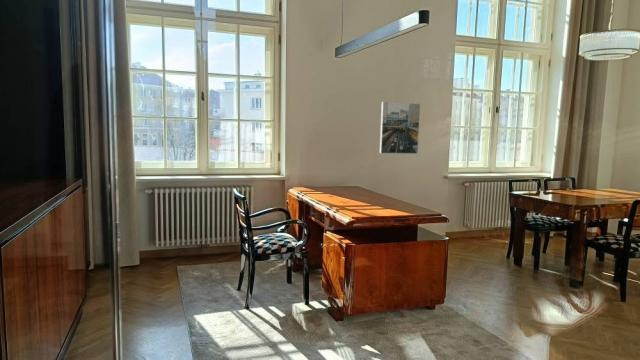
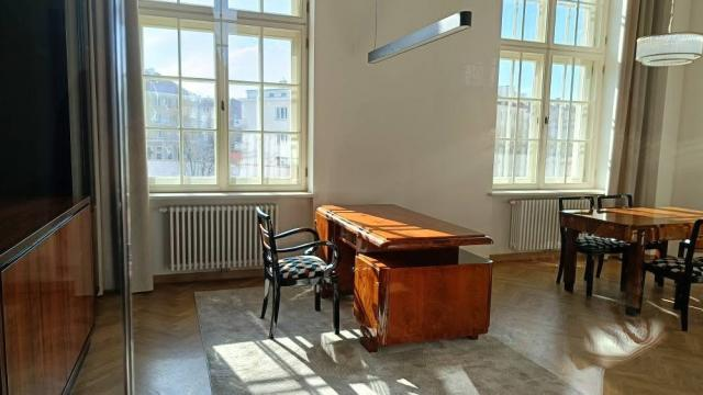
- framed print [379,101,421,155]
